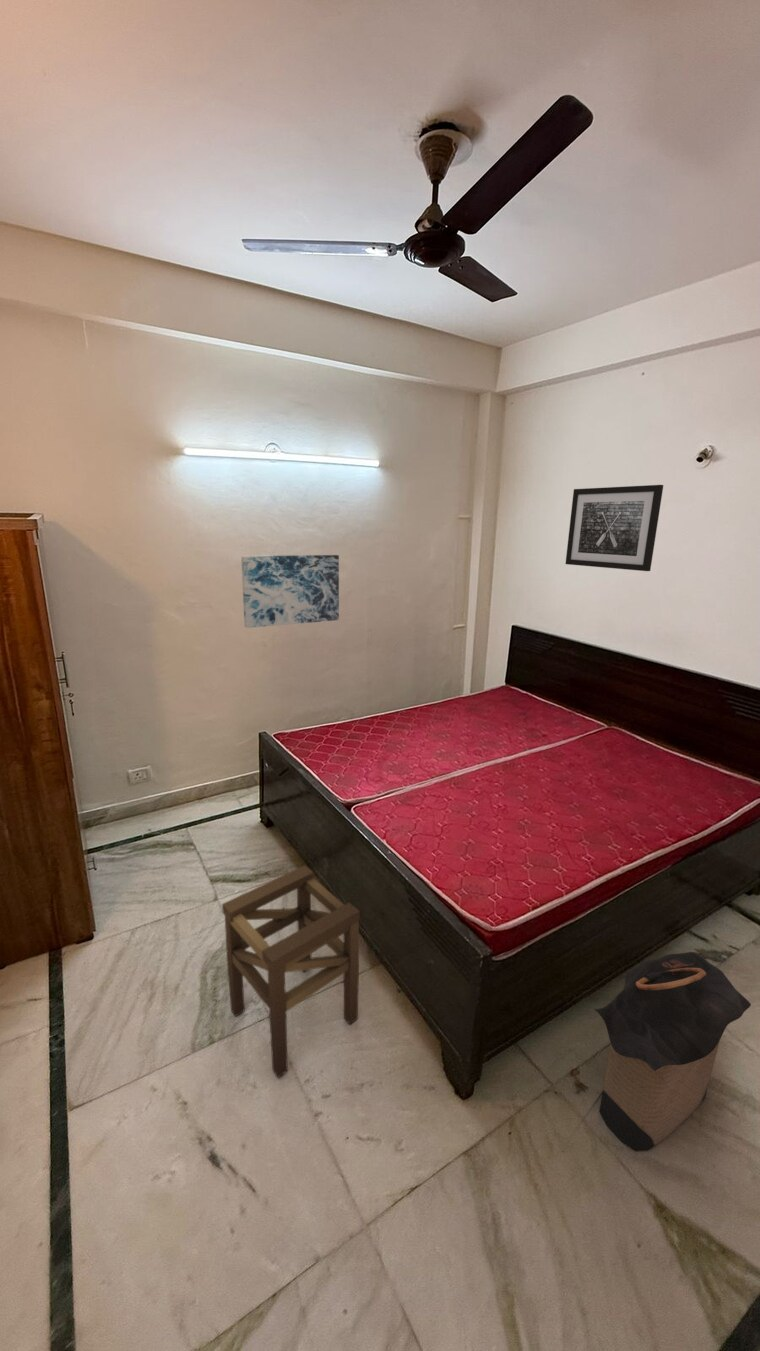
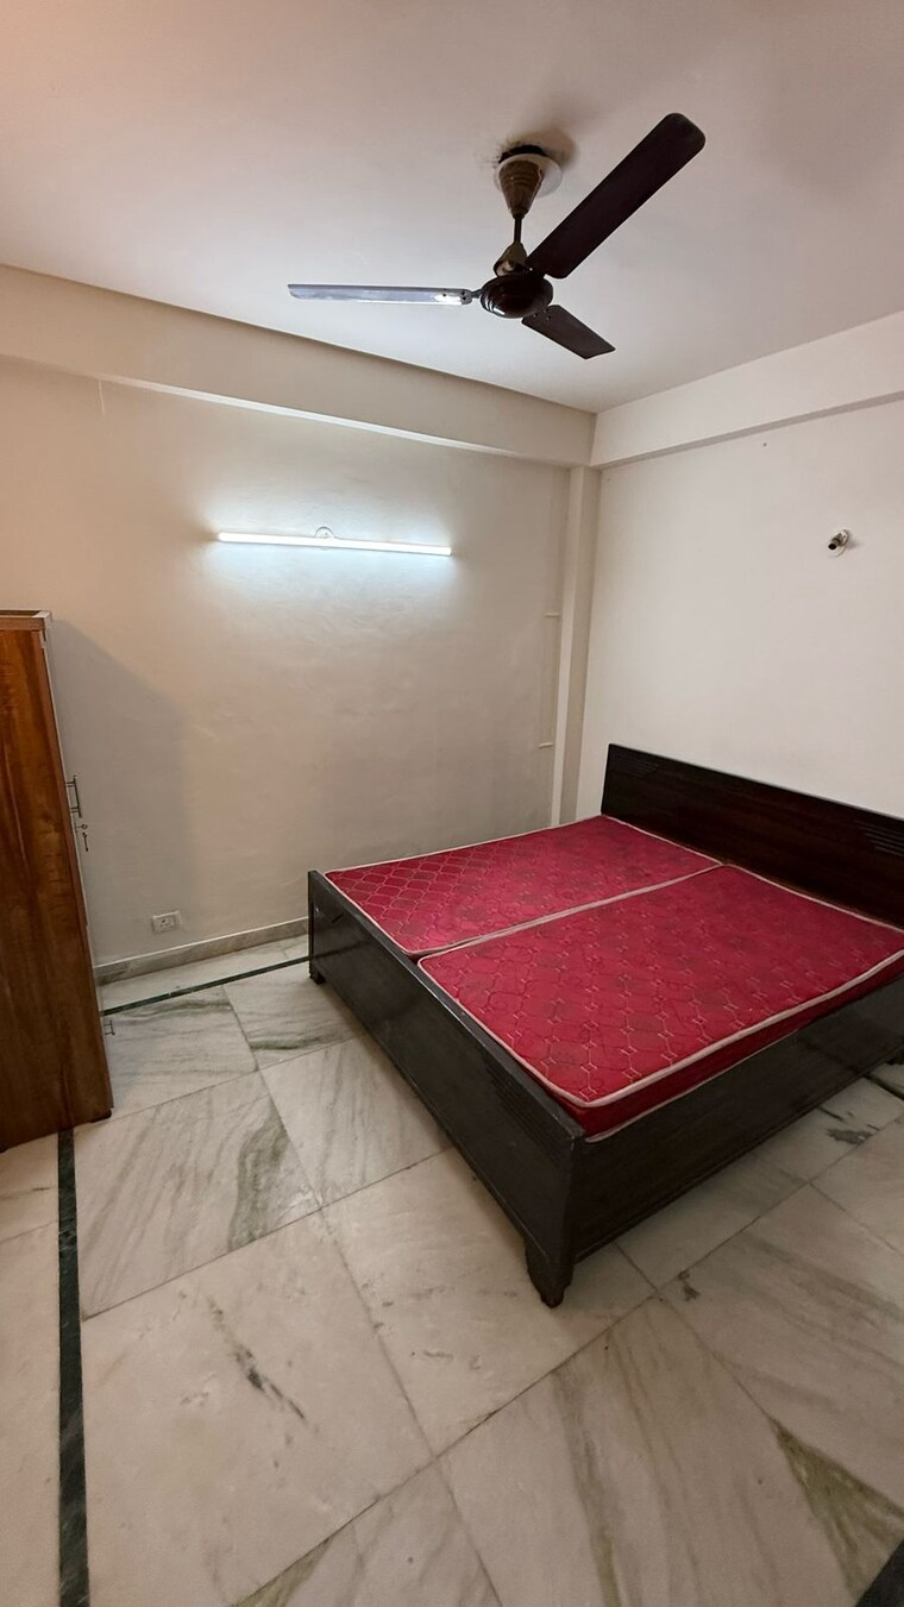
- stool [221,865,361,1079]
- wall art [564,484,664,572]
- wall art [240,554,340,629]
- laundry hamper [593,951,752,1151]
